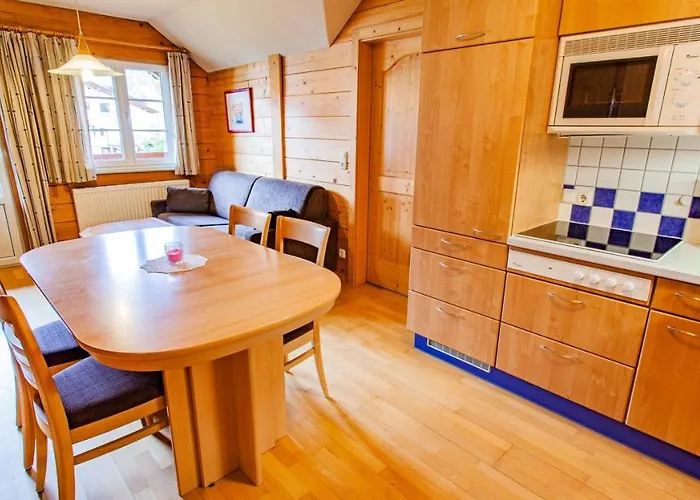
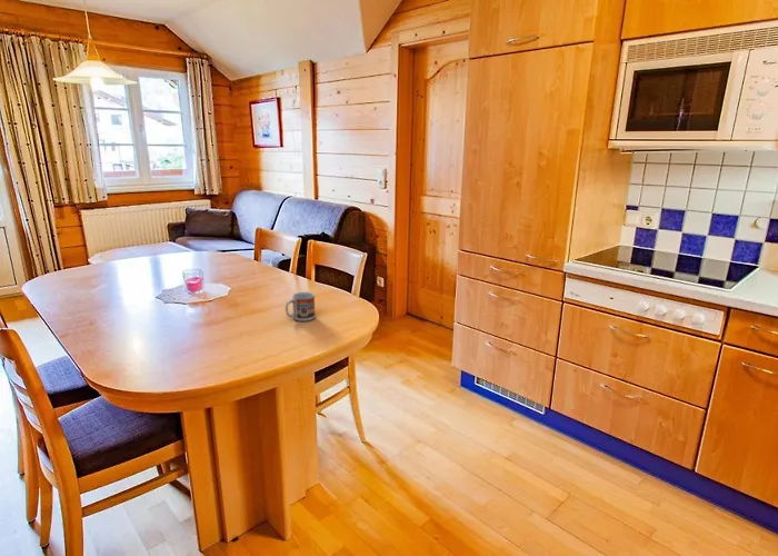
+ cup [285,291,316,322]
